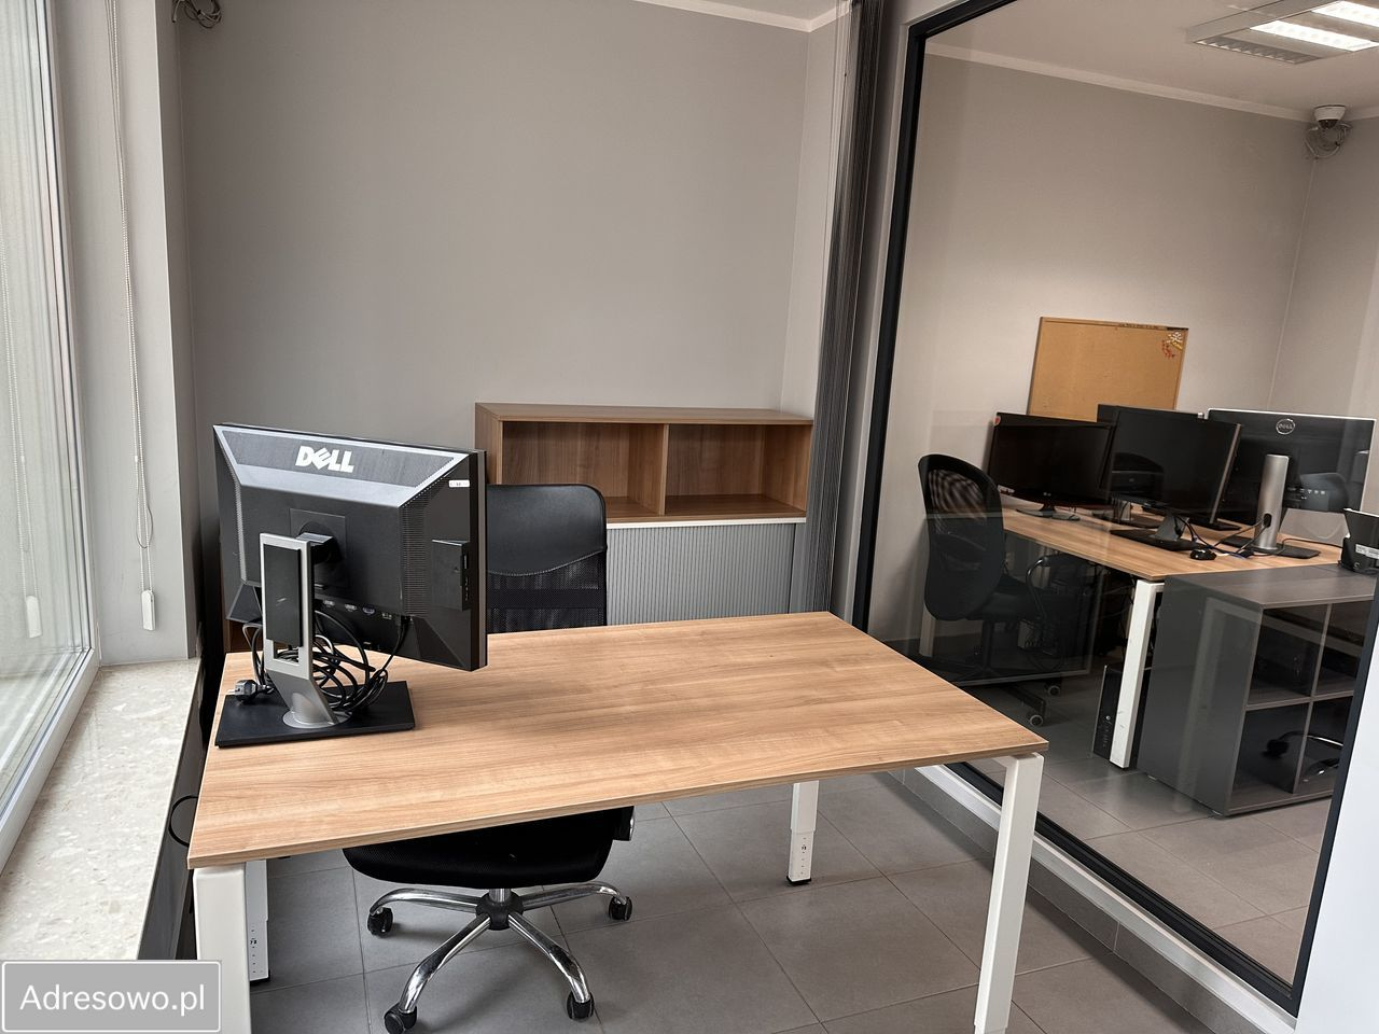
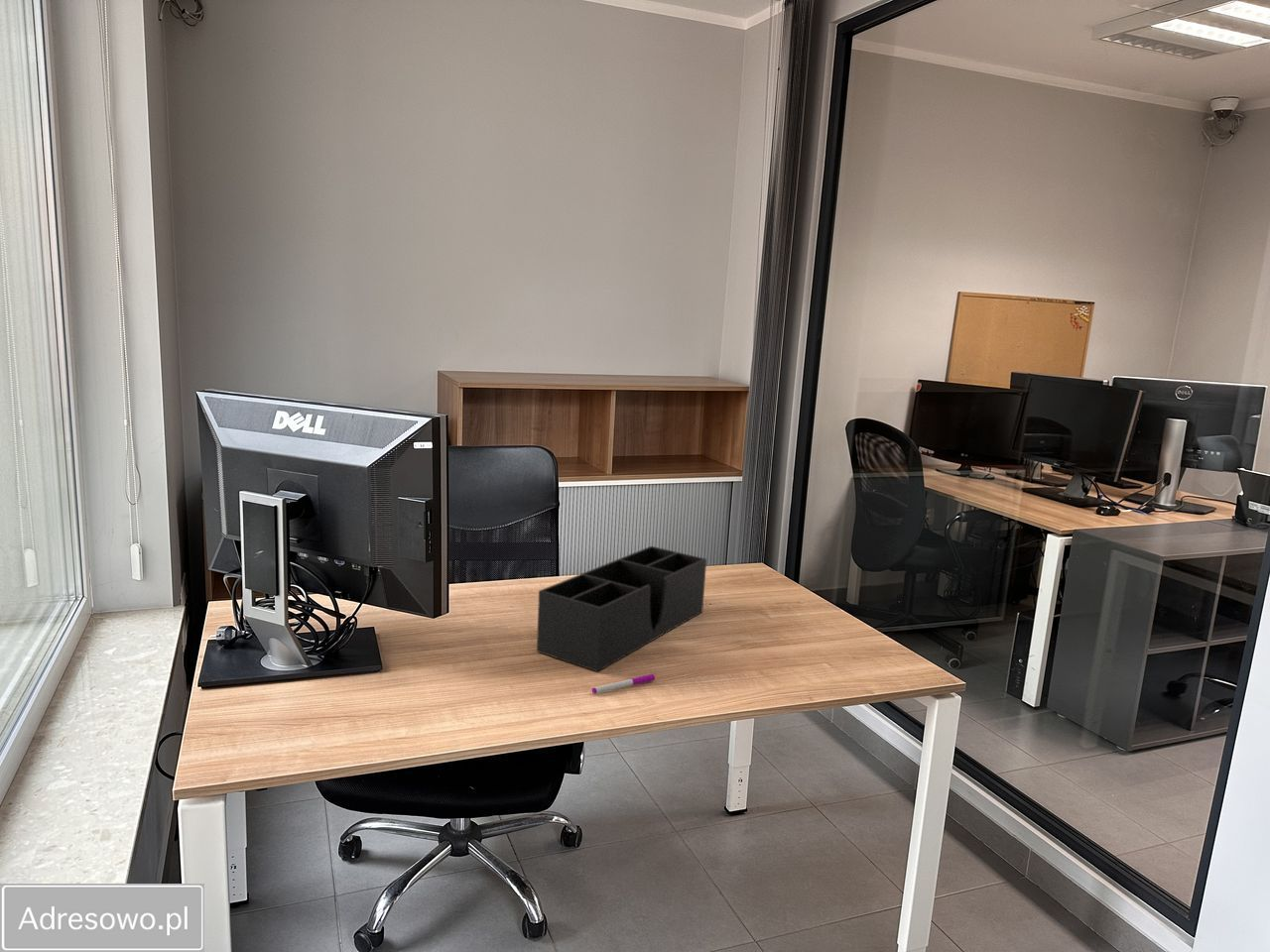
+ desk organizer [536,545,707,672]
+ pen [591,673,656,694]
